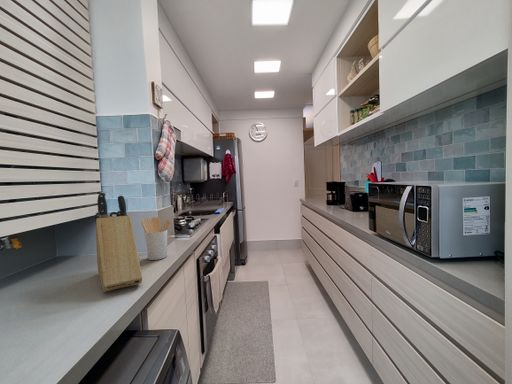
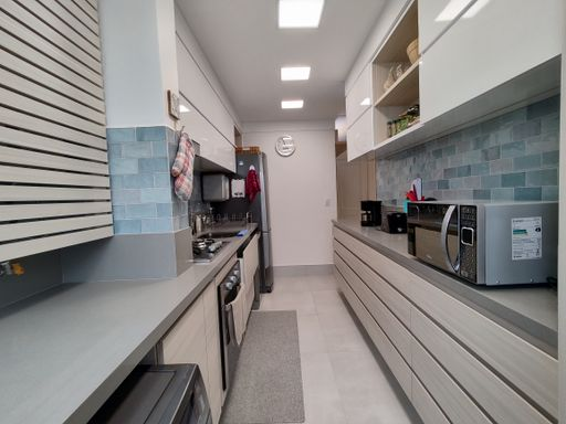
- knife block [94,191,143,293]
- utensil holder [140,216,172,261]
